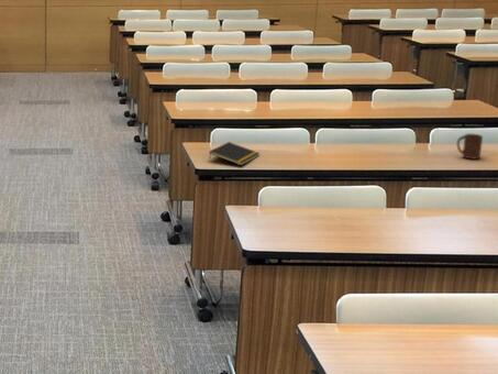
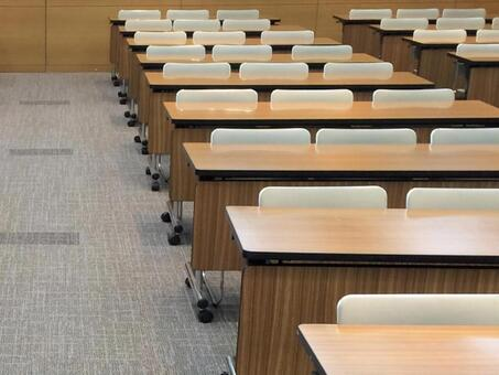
- cup [456,133,484,161]
- notepad [208,141,261,166]
